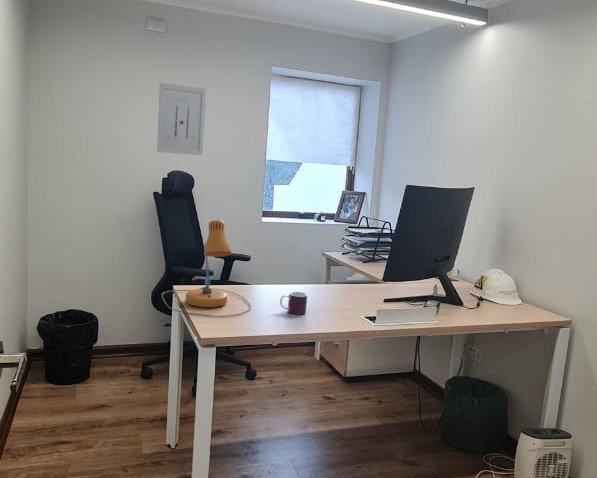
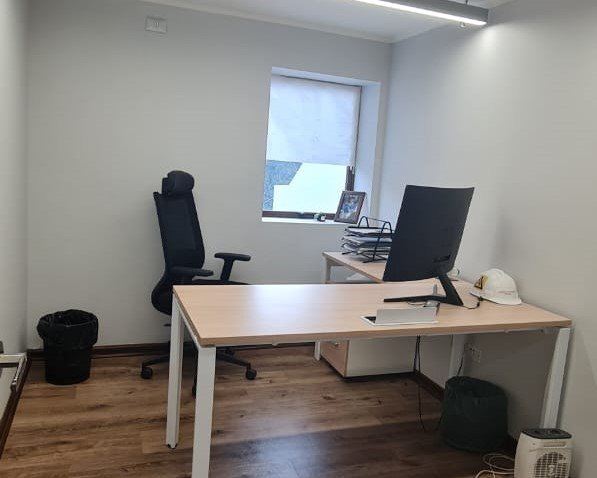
- mug [279,291,308,316]
- wall art [156,82,207,156]
- desk lamp [161,219,252,318]
